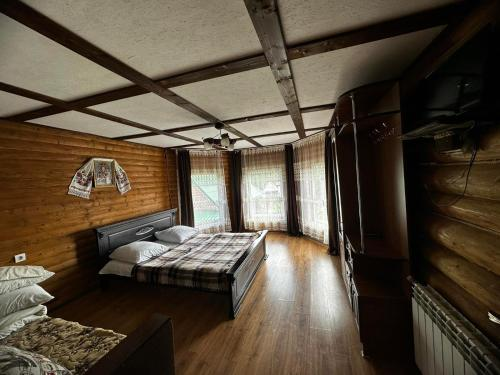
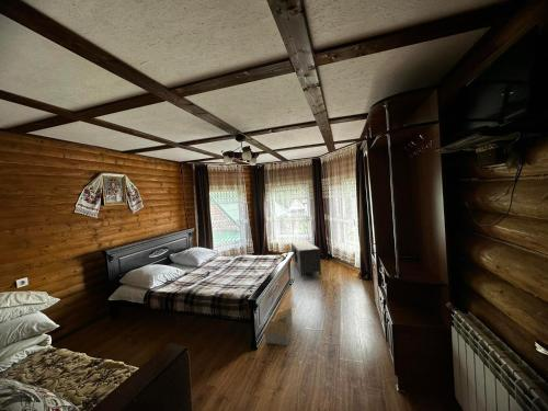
+ bench [290,239,322,278]
+ architectural model [264,308,294,346]
